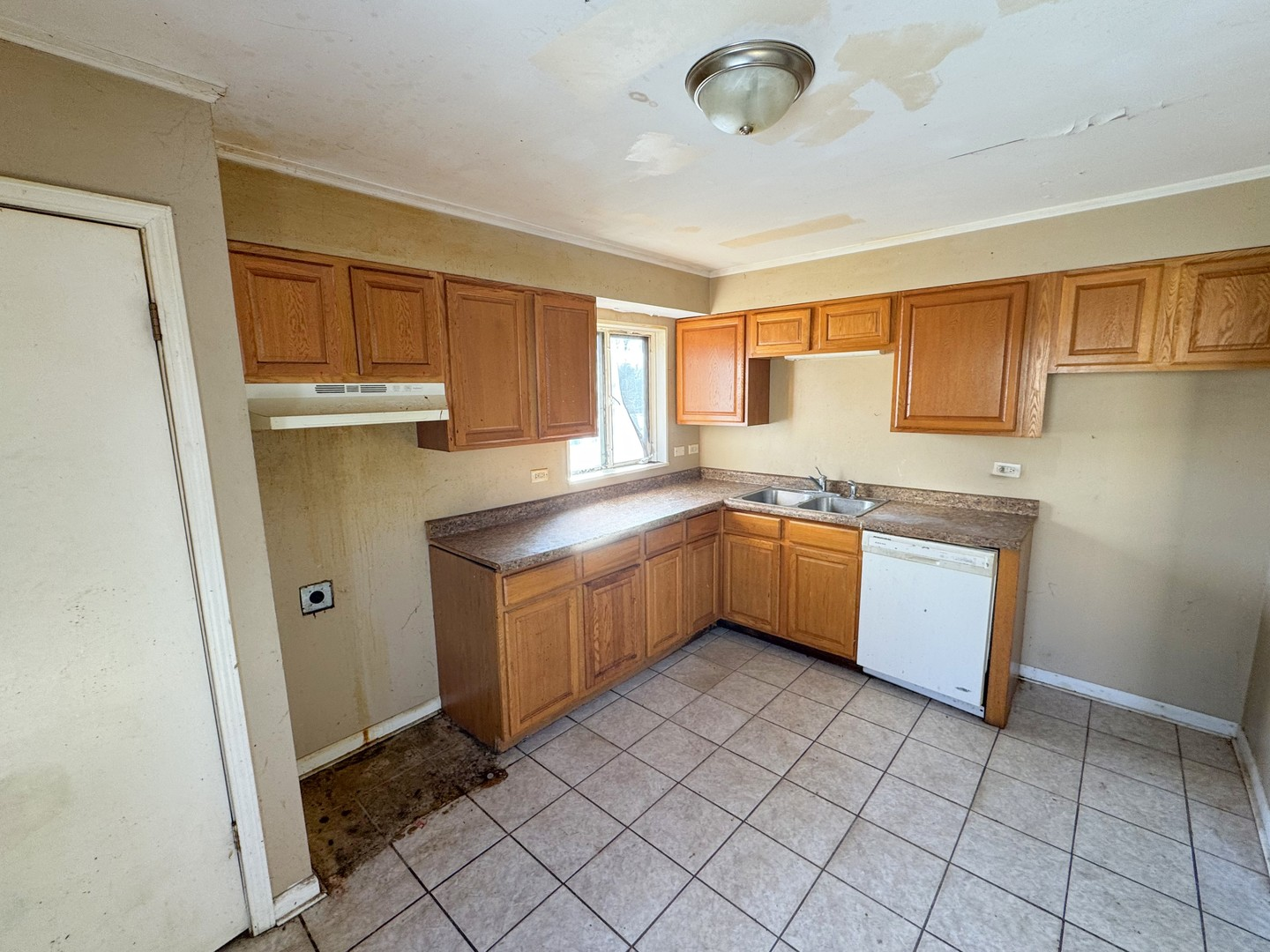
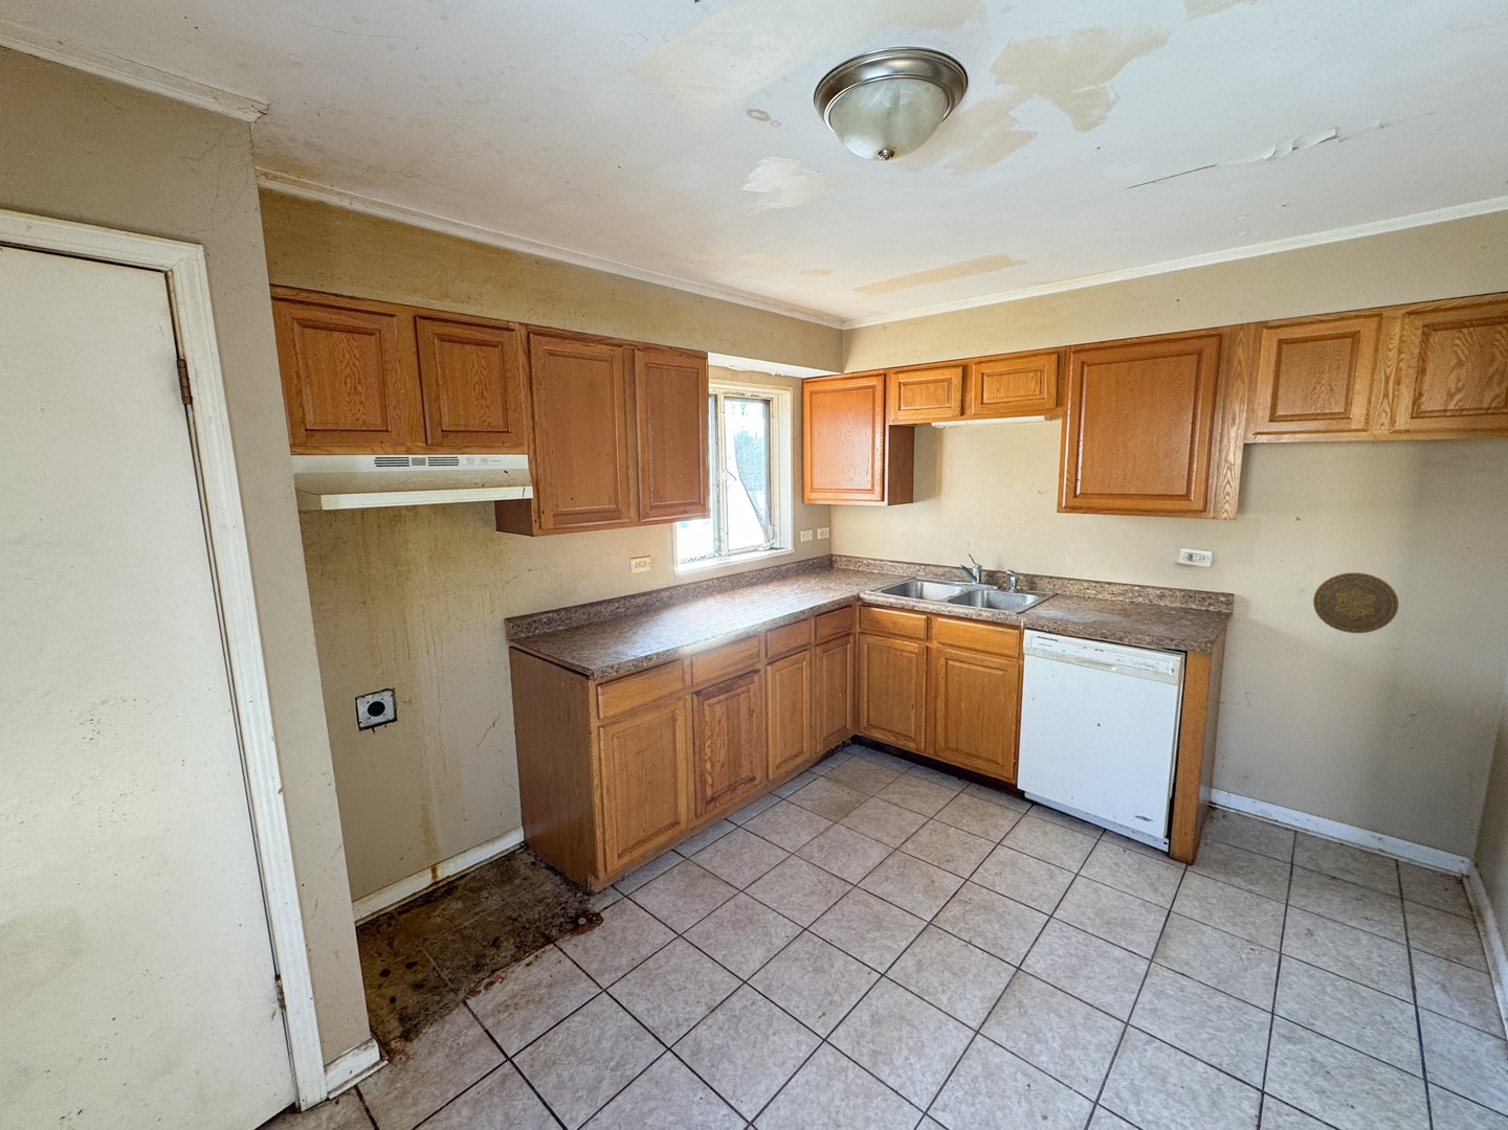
+ decorative plate [1312,571,1399,634]
